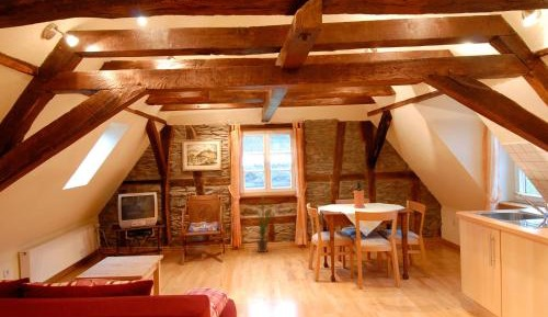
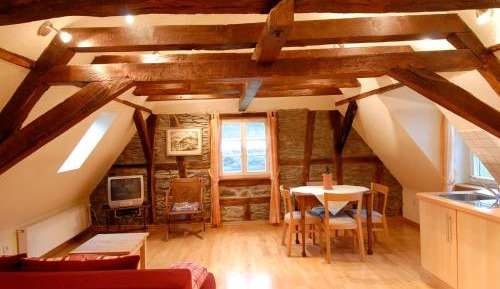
- house plant [247,194,276,253]
